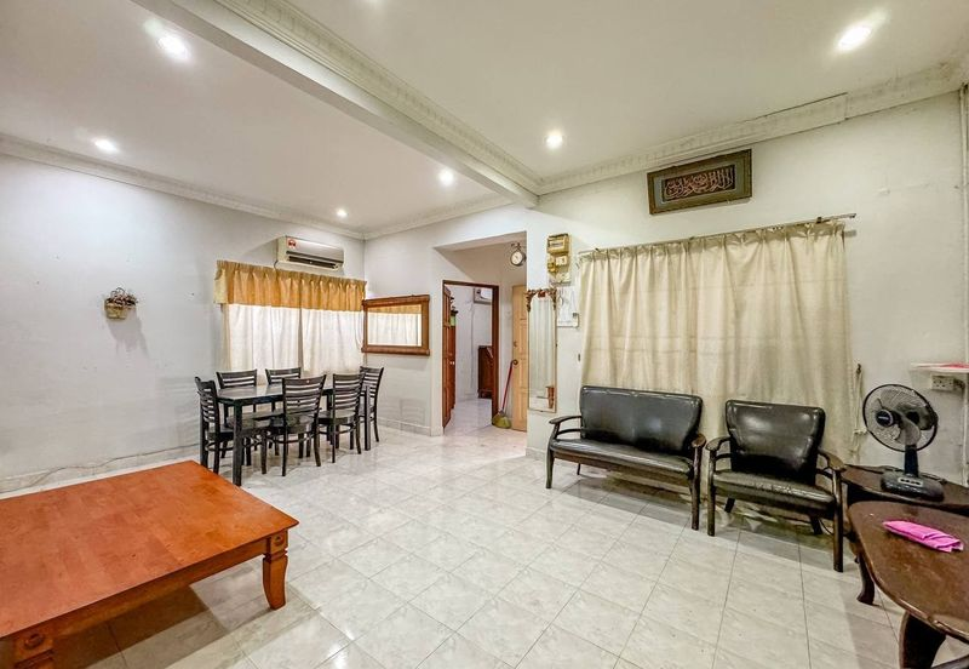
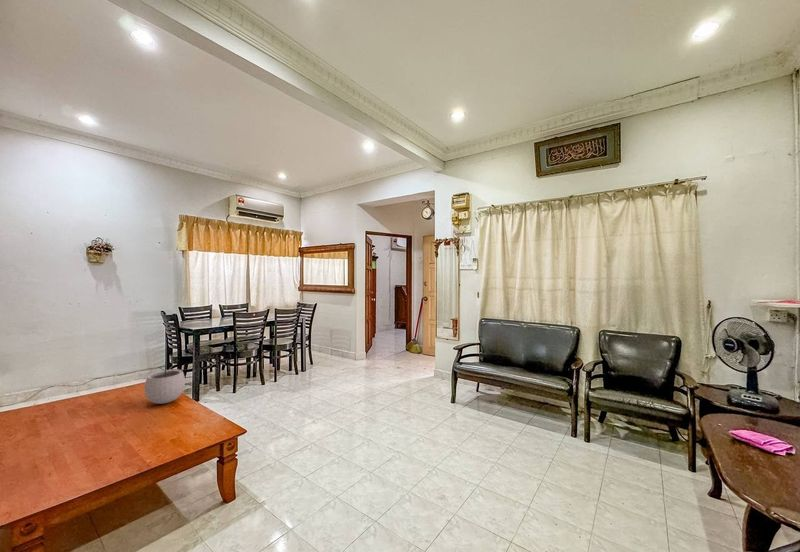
+ plant pot [143,360,186,405]
